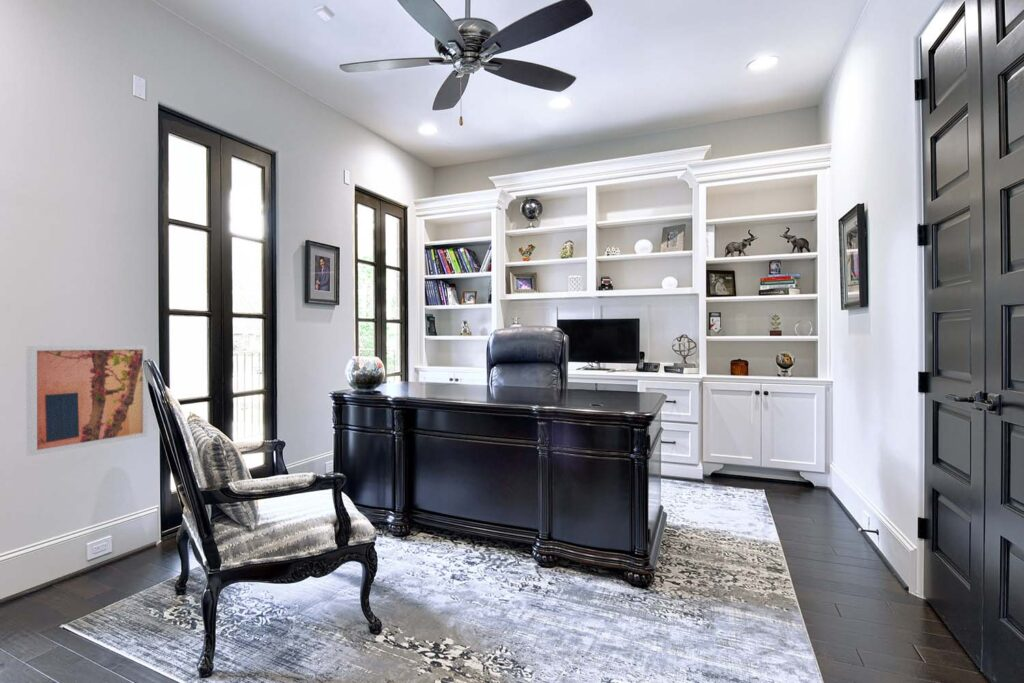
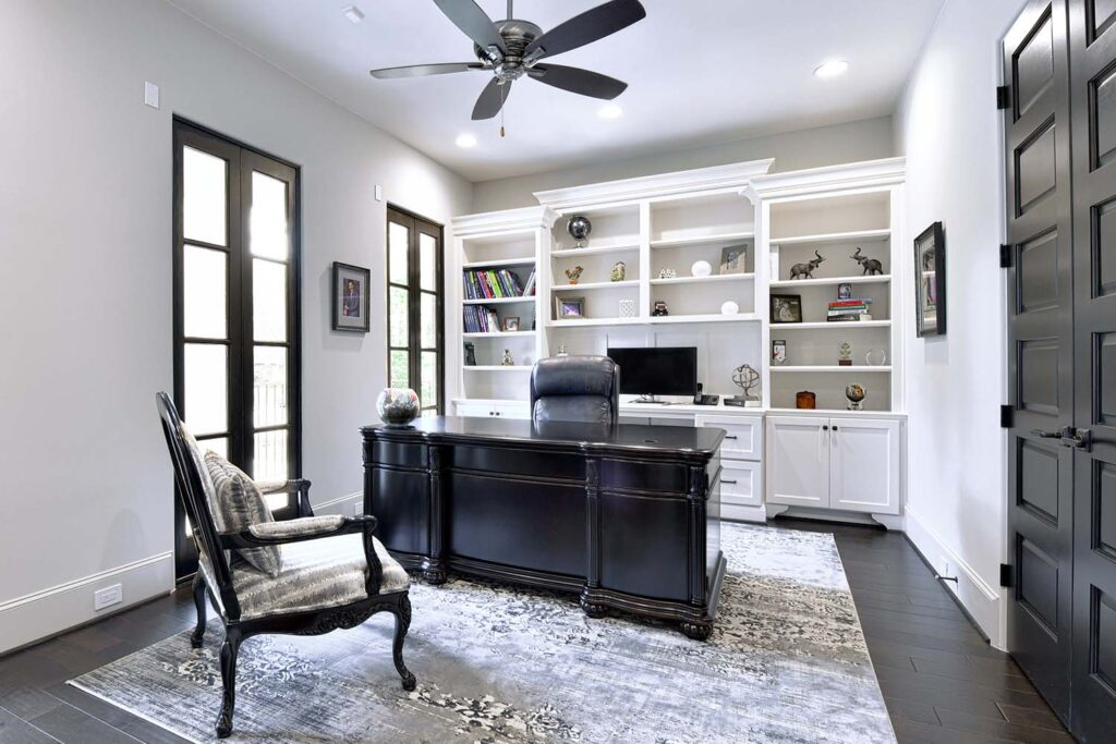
- wall art [26,345,148,457]
